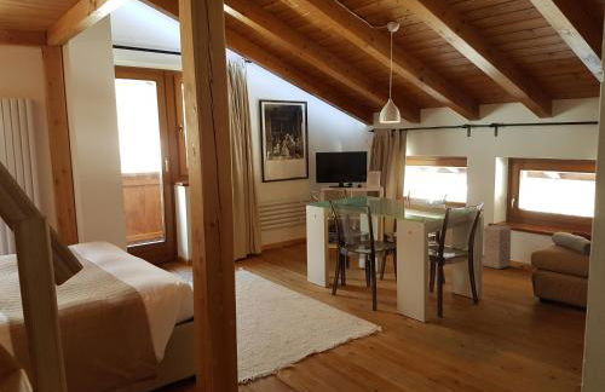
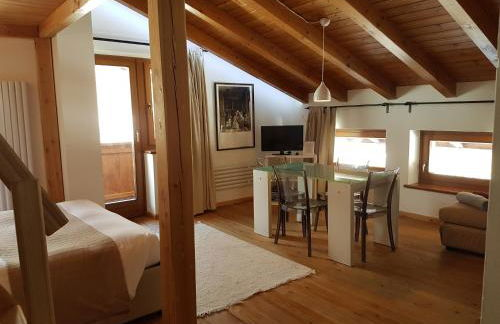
- wooden block [482,224,512,270]
